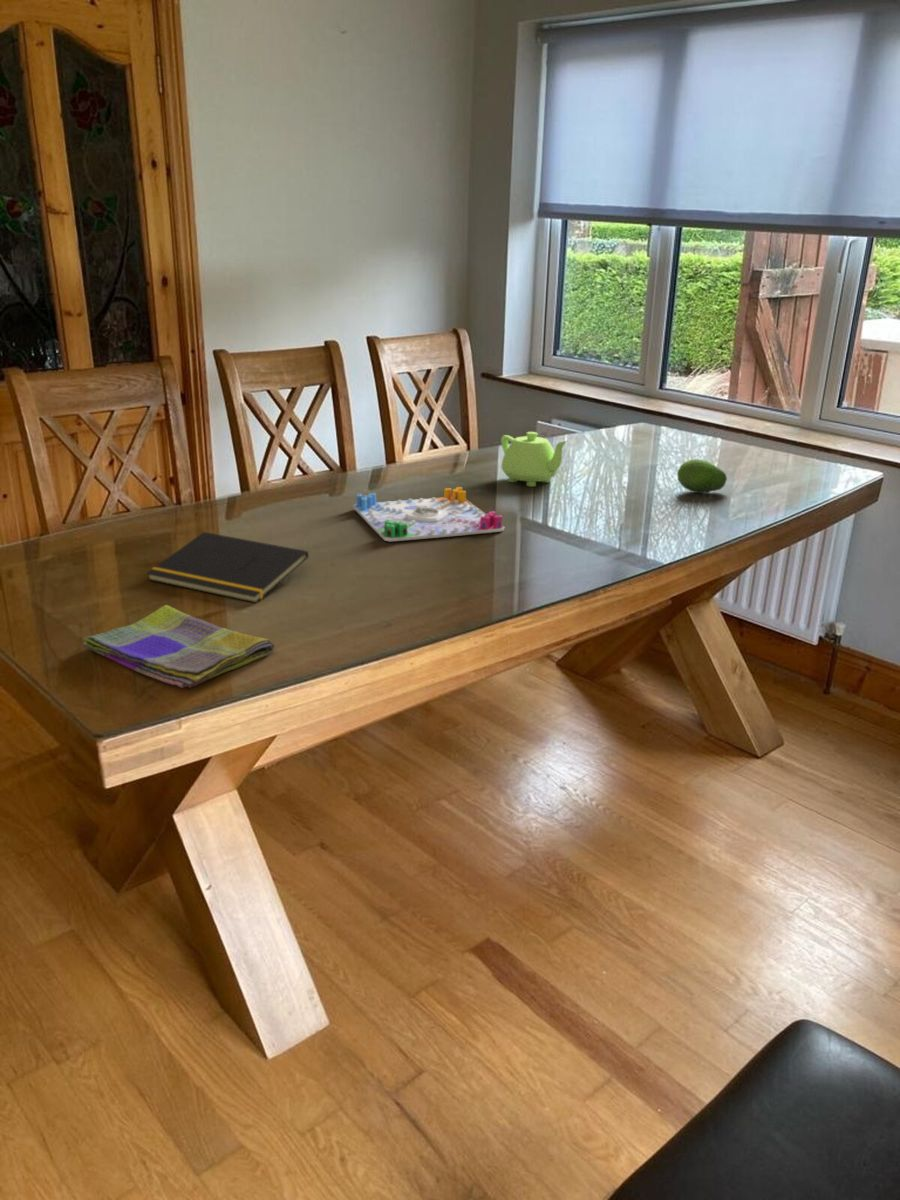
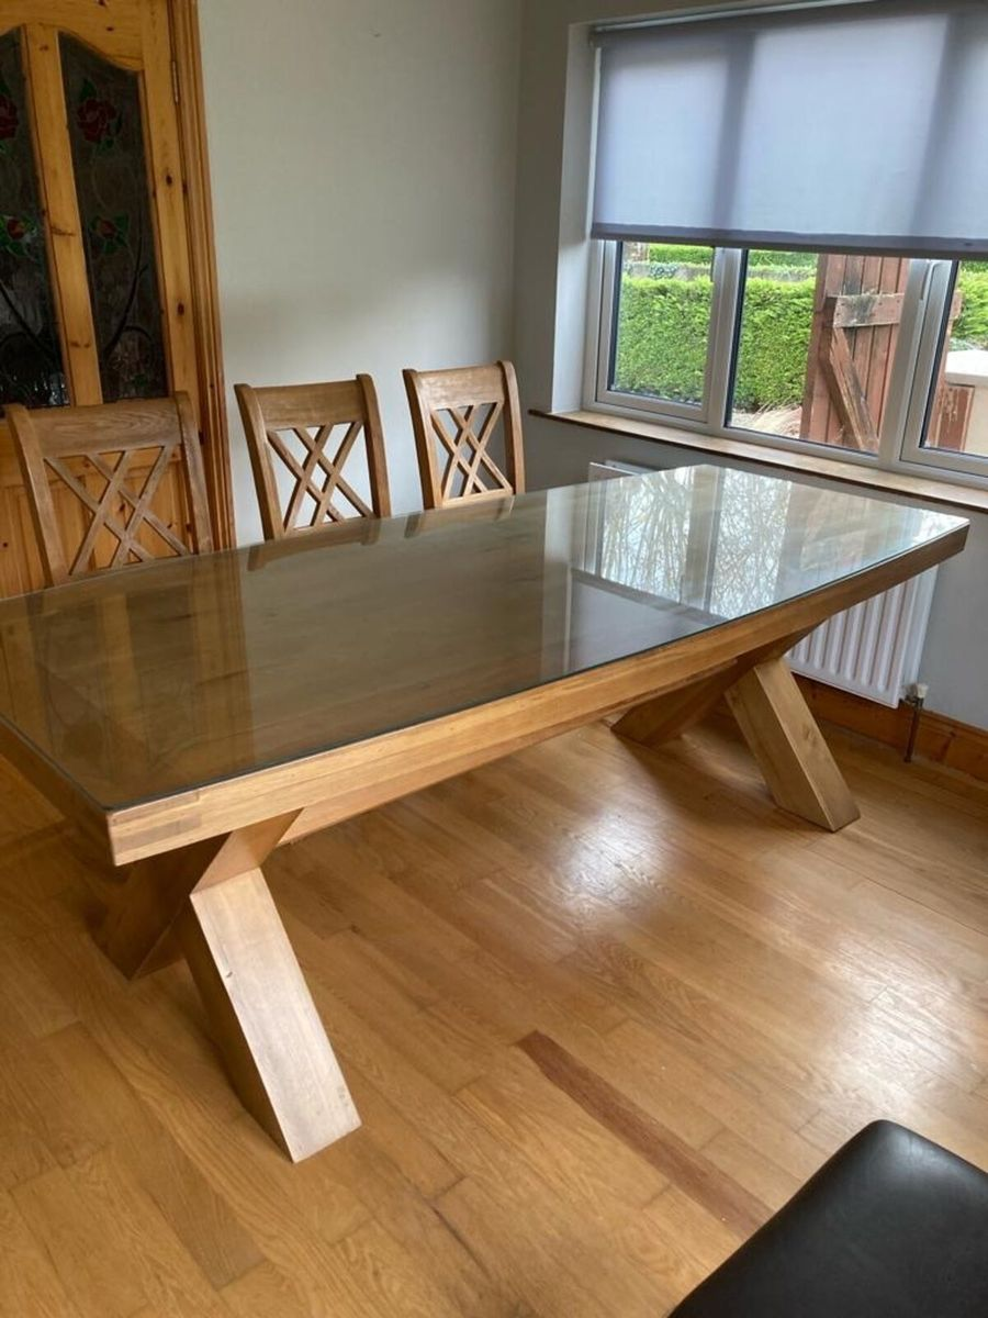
- notepad [146,531,310,604]
- teapot [500,431,568,488]
- dish towel [81,604,275,689]
- fruit [676,458,728,494]
- board game [352,486,505,543]
